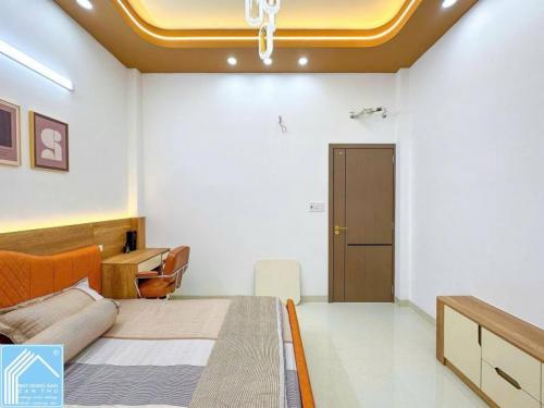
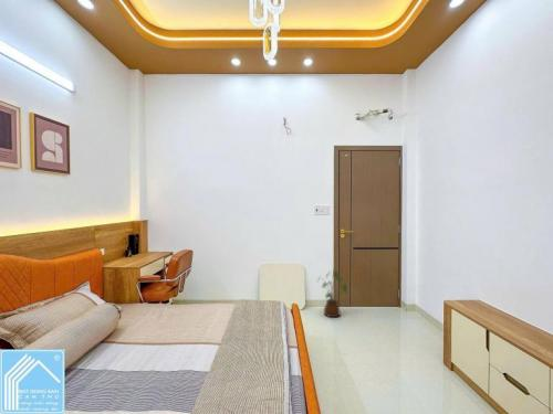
+ house plant [316,268,353,319]
